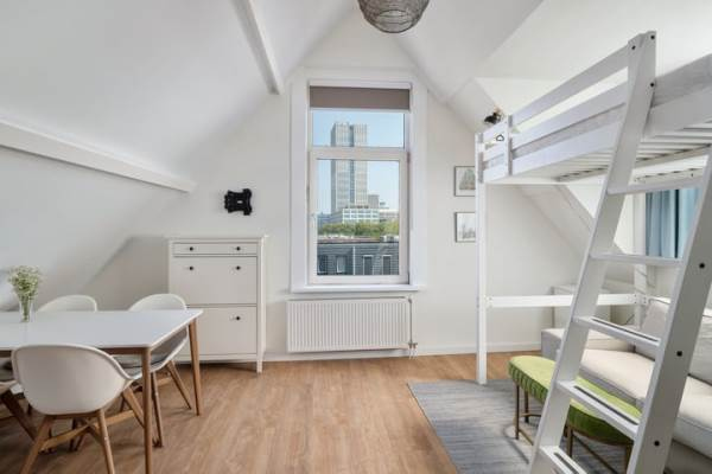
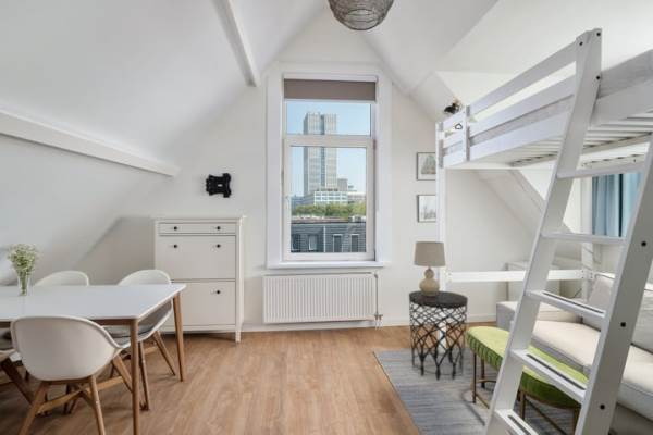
+ table lamp [412,240,446,296]
+ side table [408,289,469,381]
